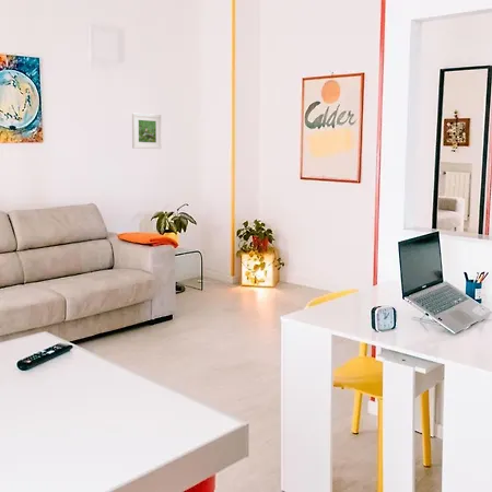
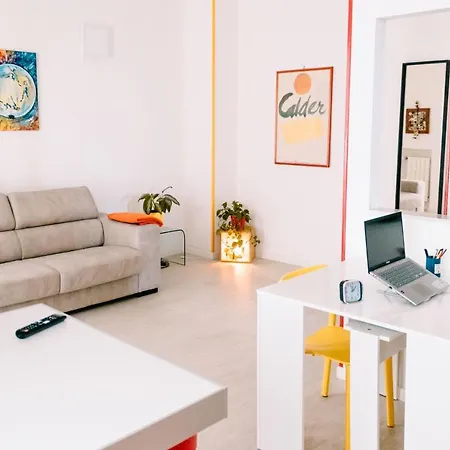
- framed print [131,113,162,150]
